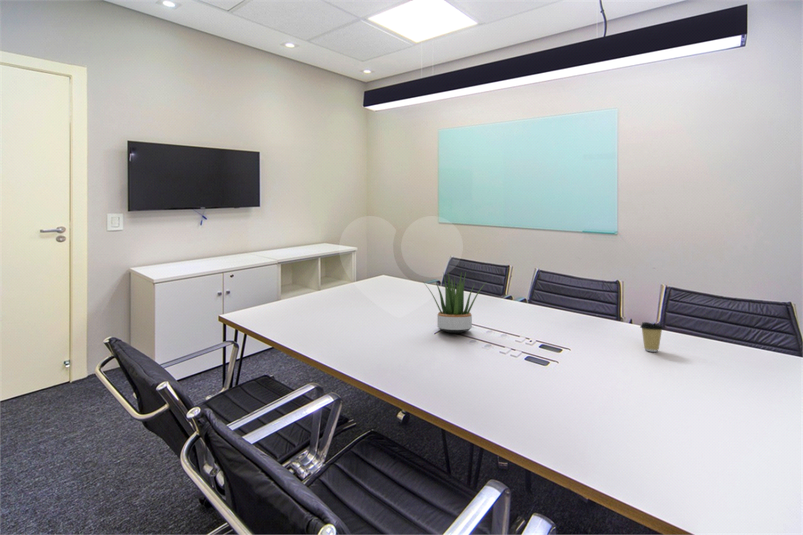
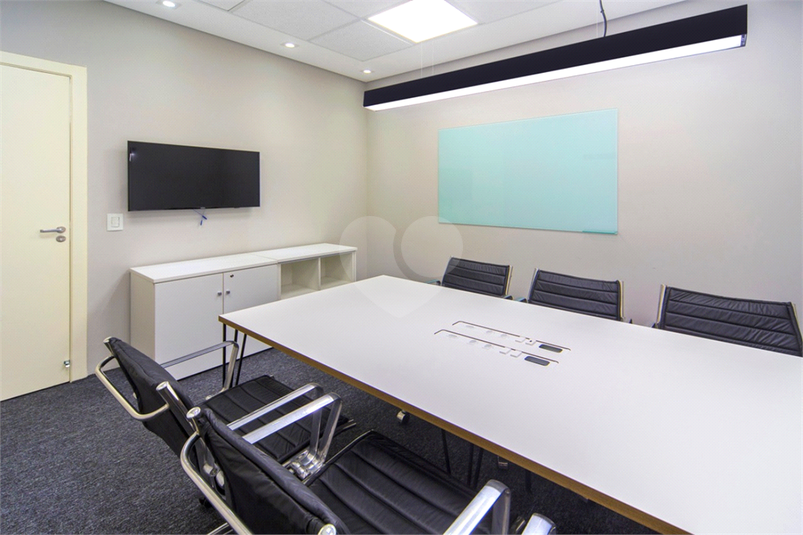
- potted plant [422,271,486,334]
- coffee cup [639,321,665,353]
